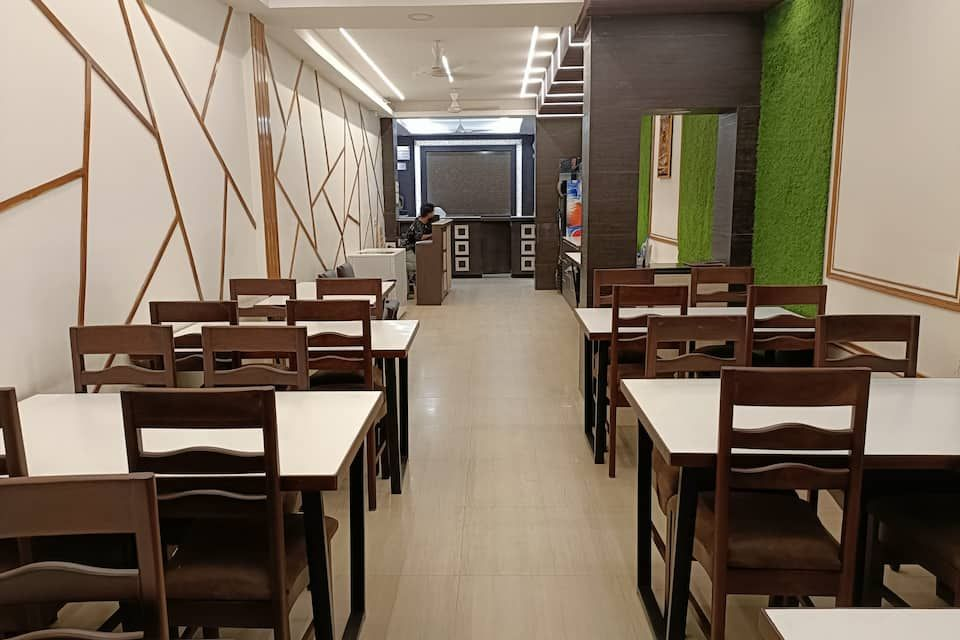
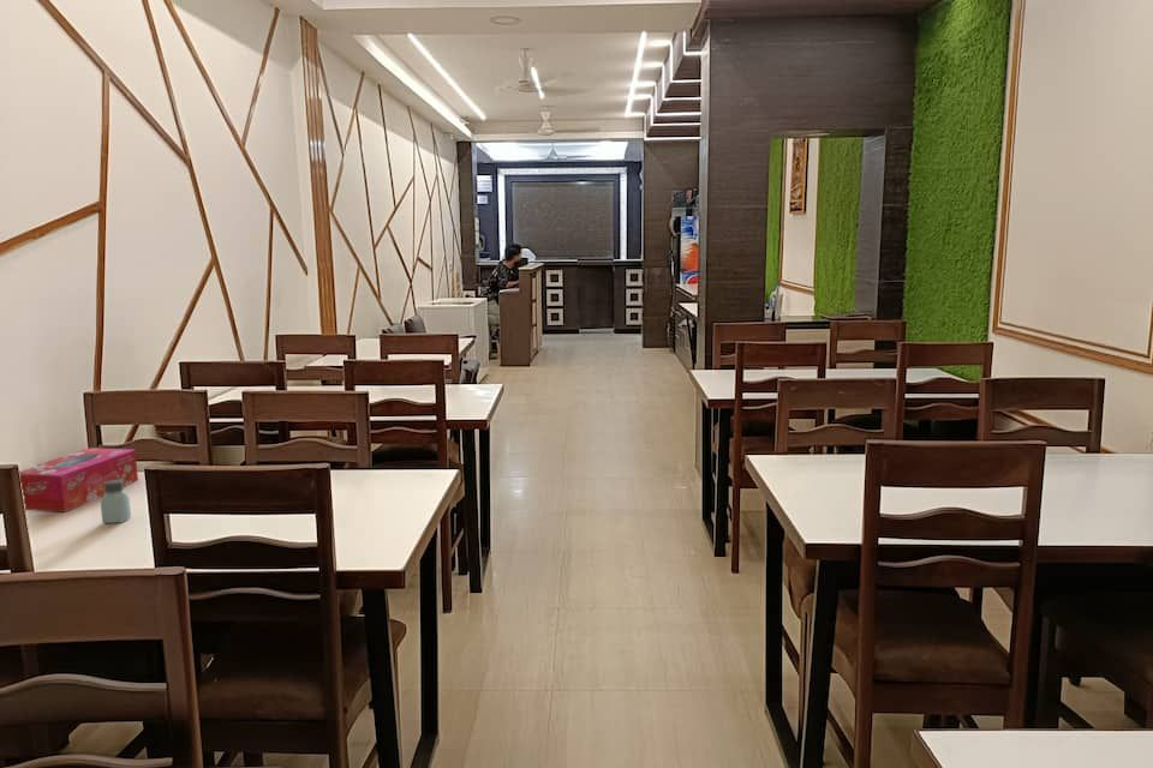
+ saltshaker [100,480,132,524]
+ tissue box [18,446,139,514]
